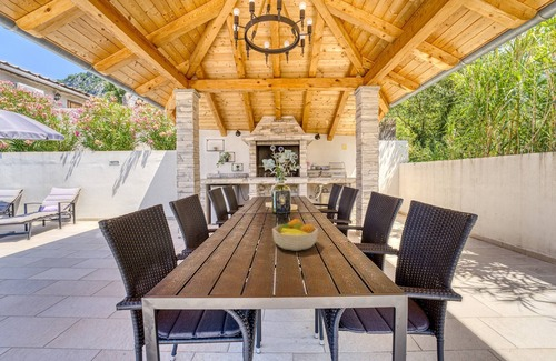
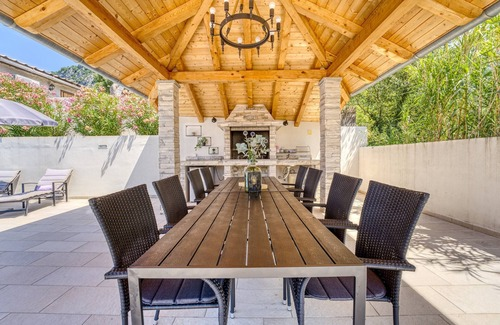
- fruit bowl [271,218,319,252]
